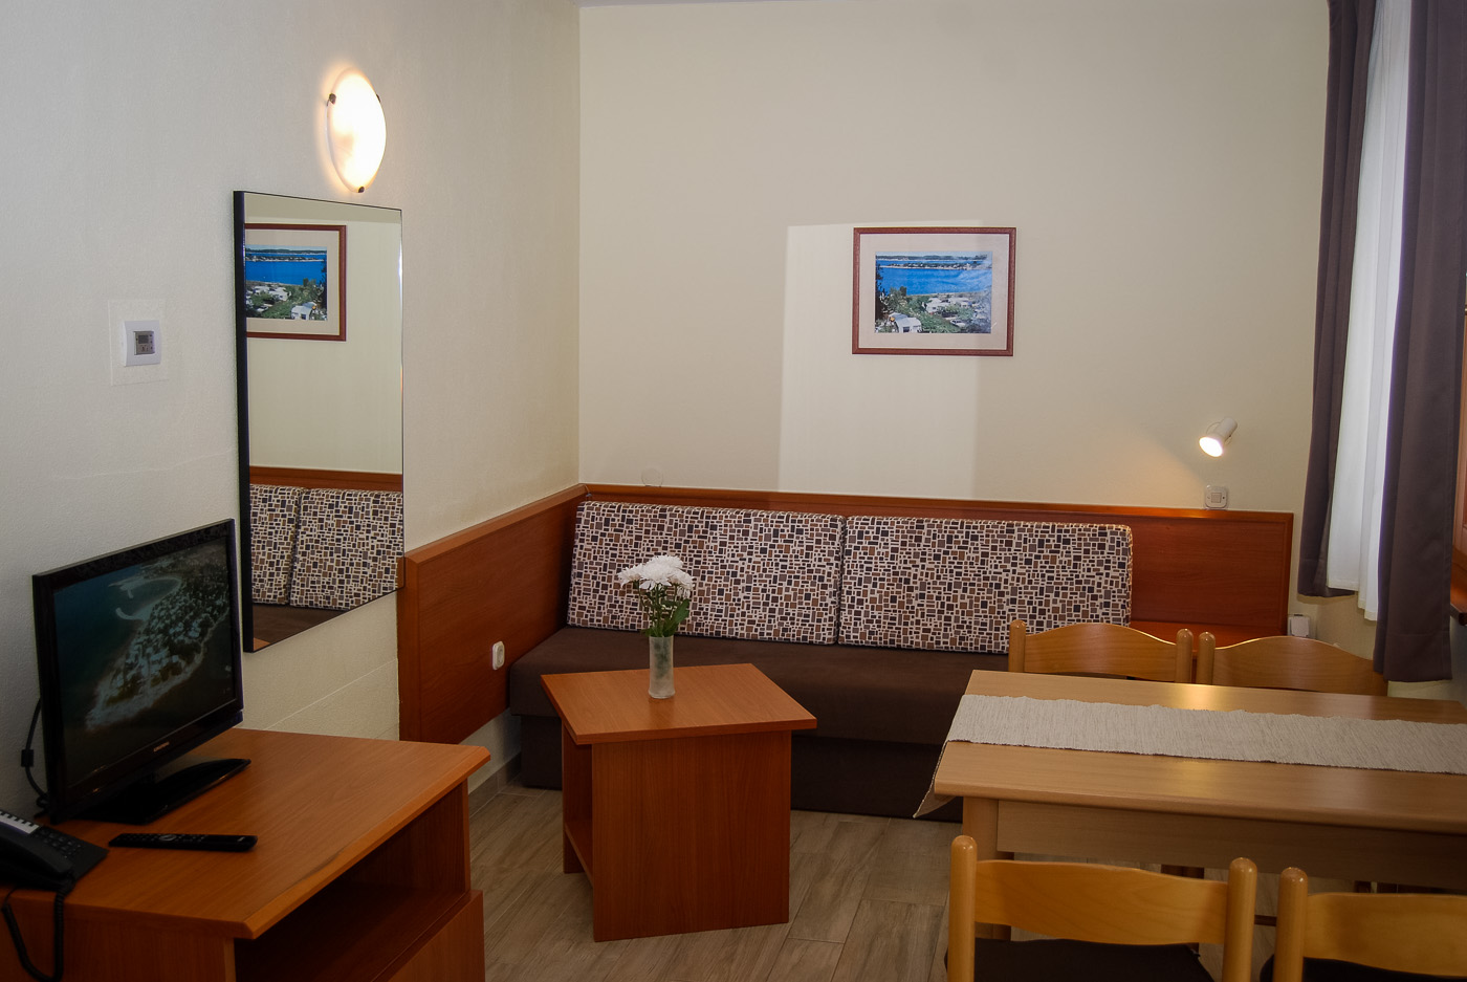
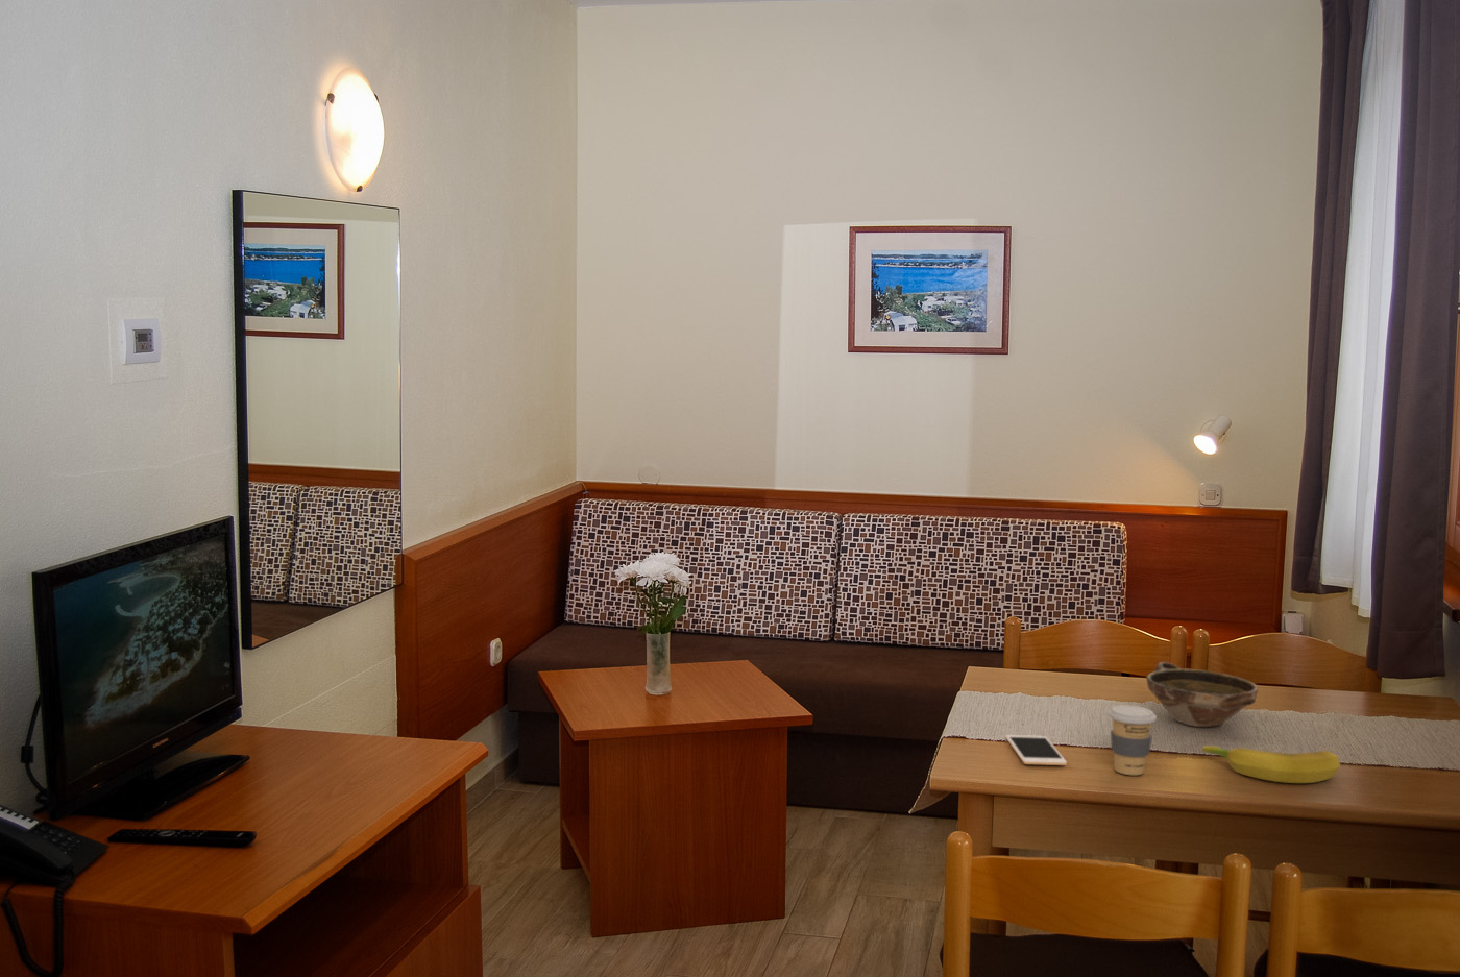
+ cell phone [1004,734,1067,767]
+ bowl [1145,661,1259,727]
+ coffee cup [1108,703,1158,775]
+ banana [1200,745,1341,784]
